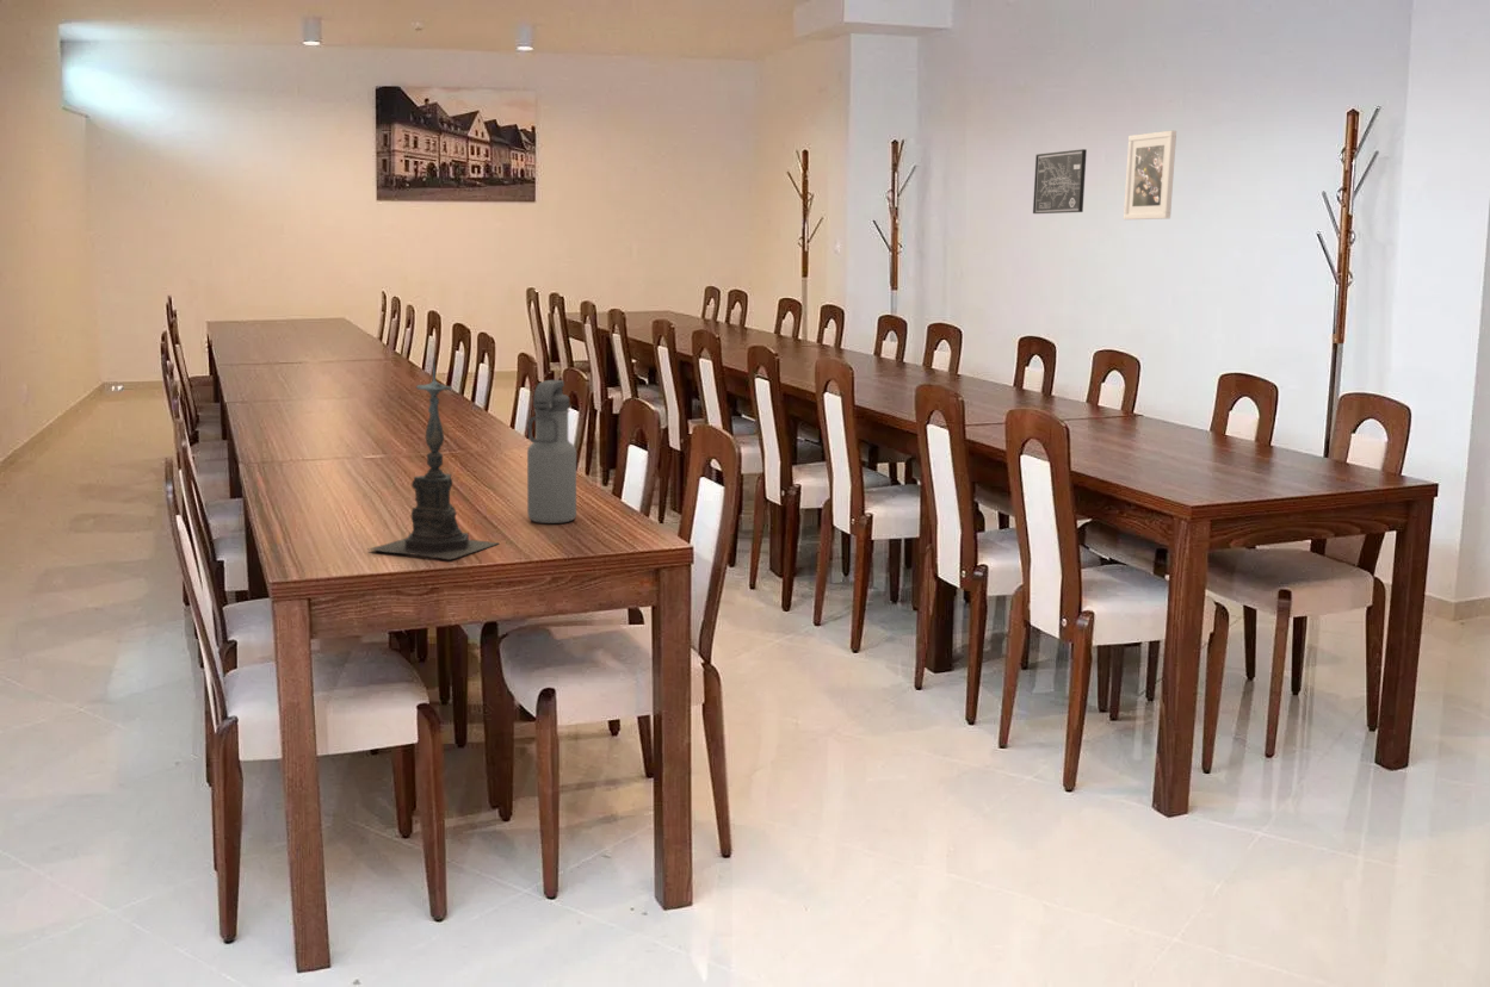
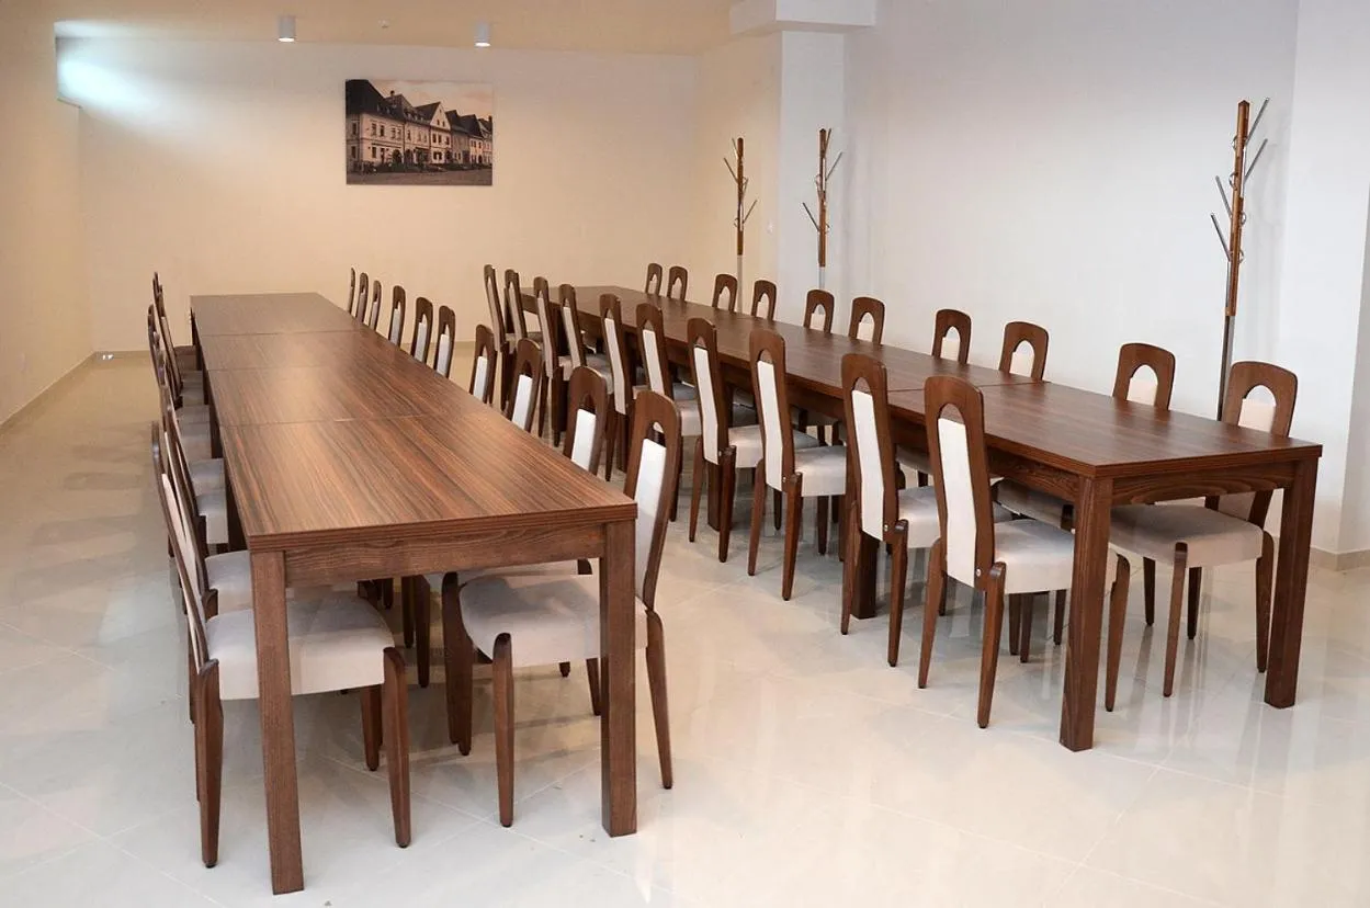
- water bottle [526,379,577,524]
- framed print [1123,130,1177,221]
- candle holder [366,356,499,561]
- wall art [1032,148,1088,215]
